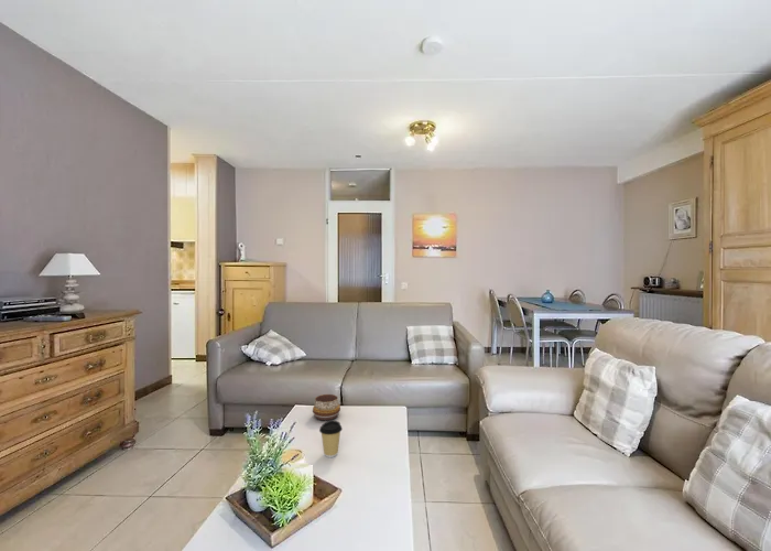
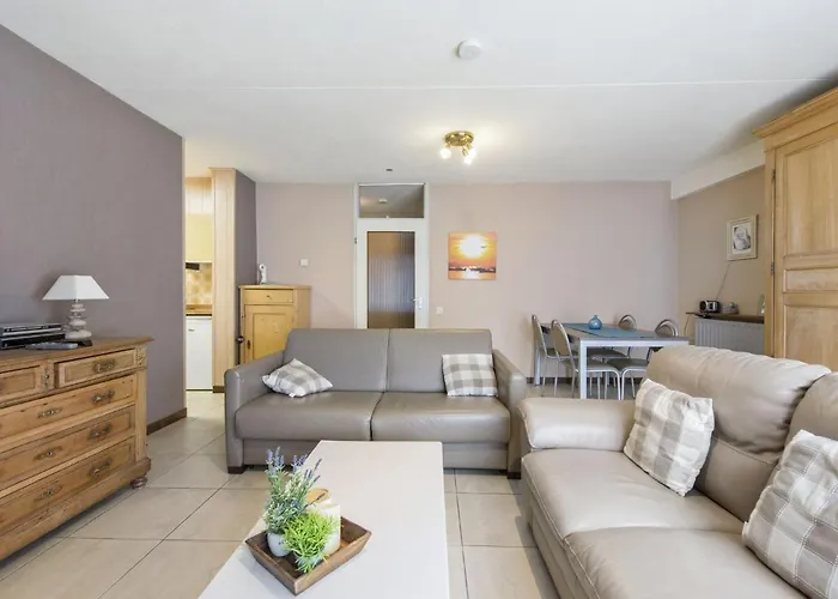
- coffee cup [318,420,344,458]
- decorative bowl [312,393,341,421]
